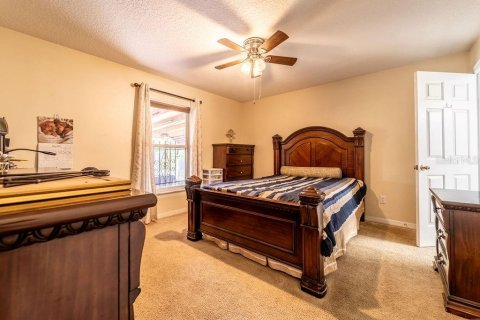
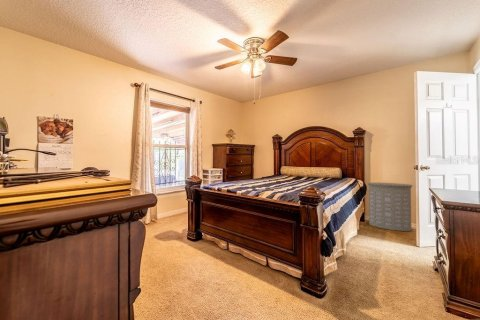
+ laundry hamper [367,182,413,232]
